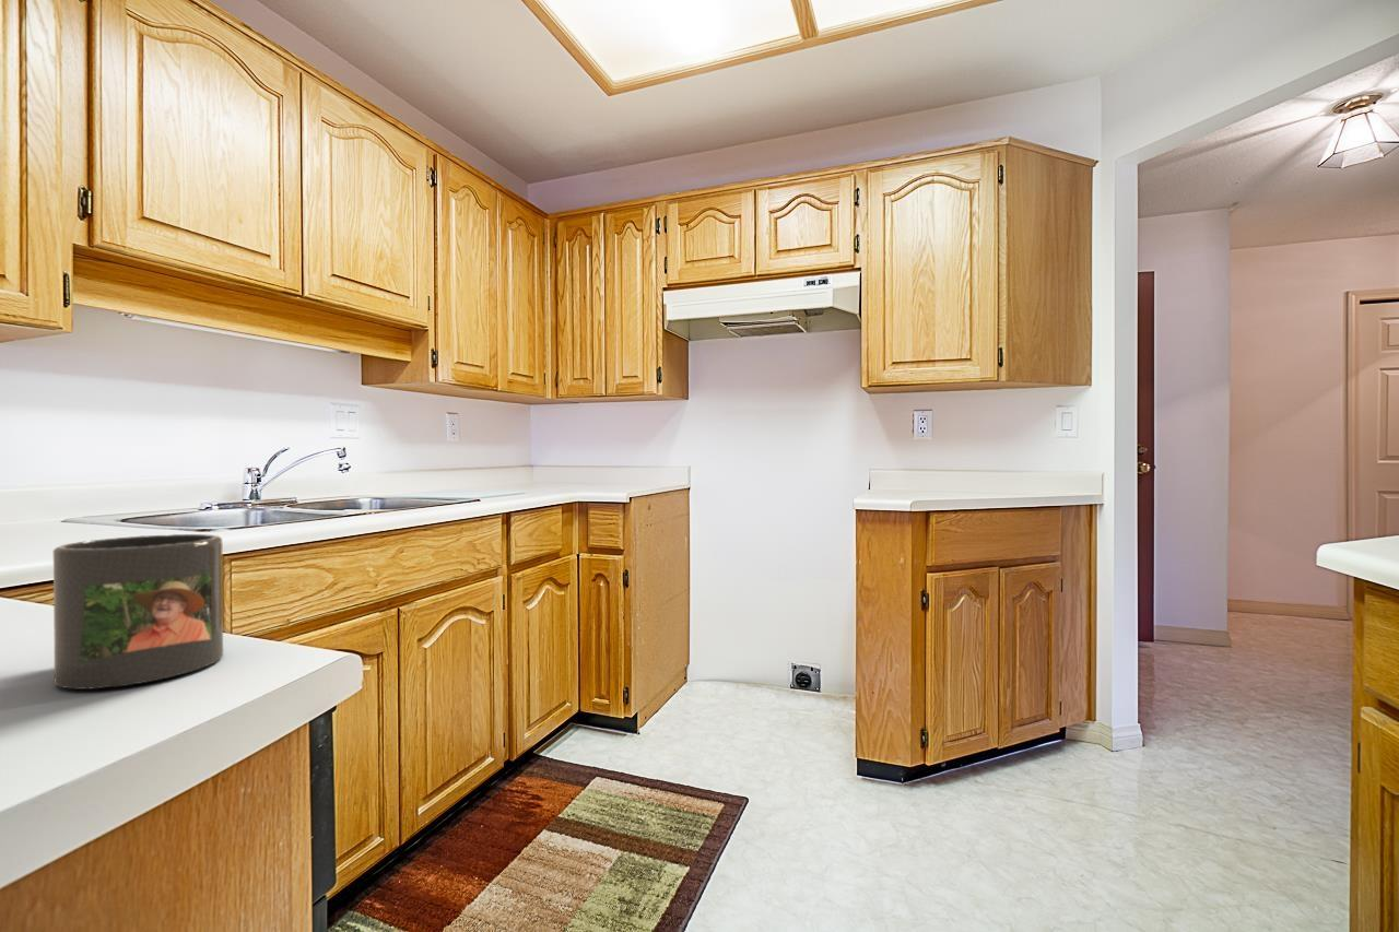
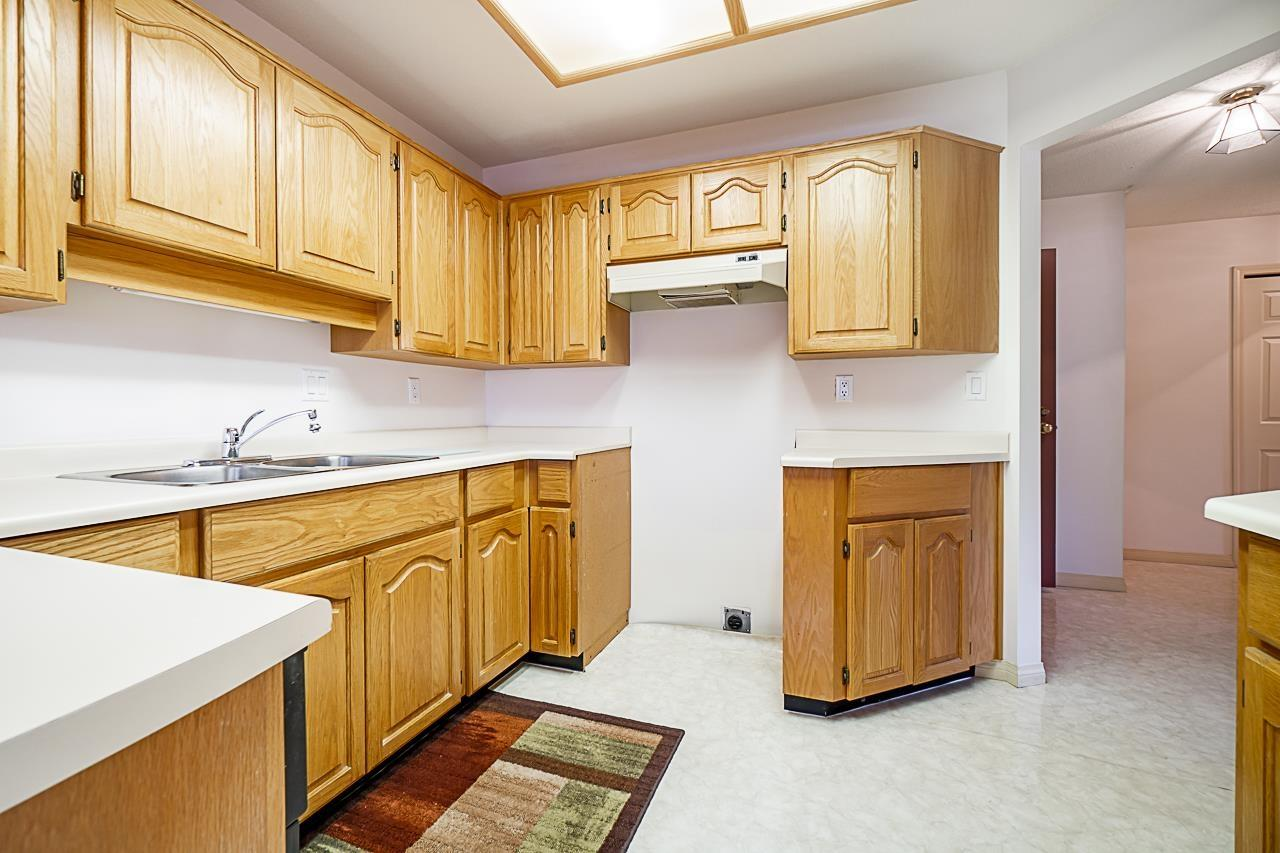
- mug [52,533,224,691]
